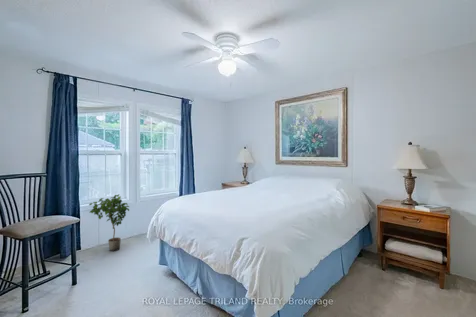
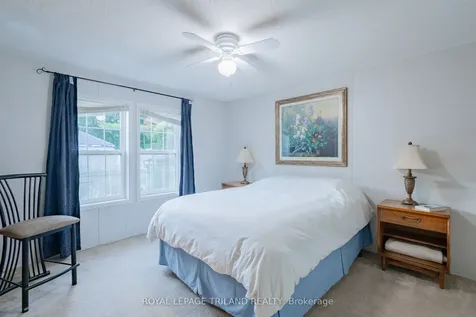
- potted plant [88,193,130,252]
